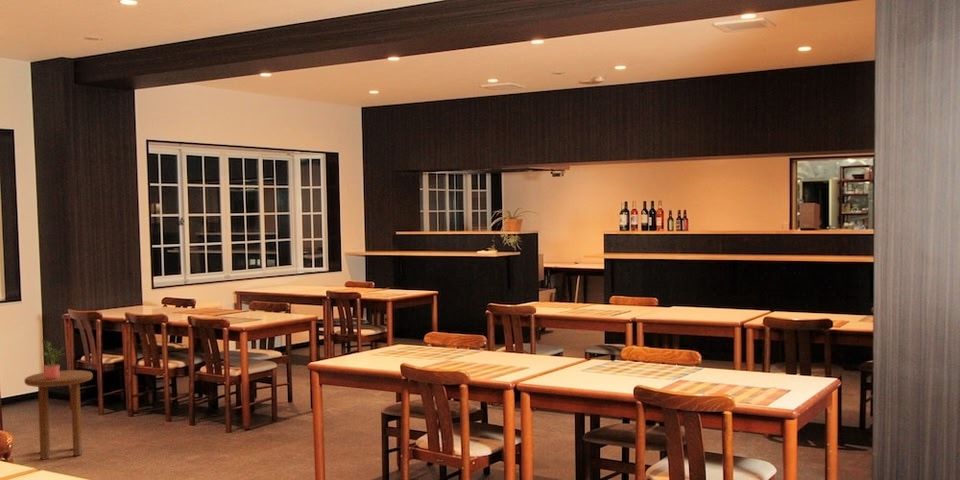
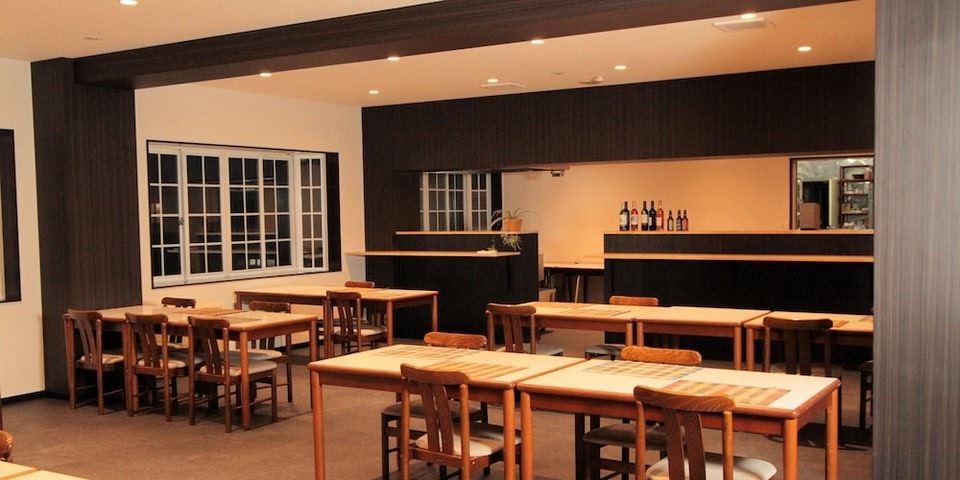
- side table [23,369,94,461]
- potted plant [41,338,67,379]
